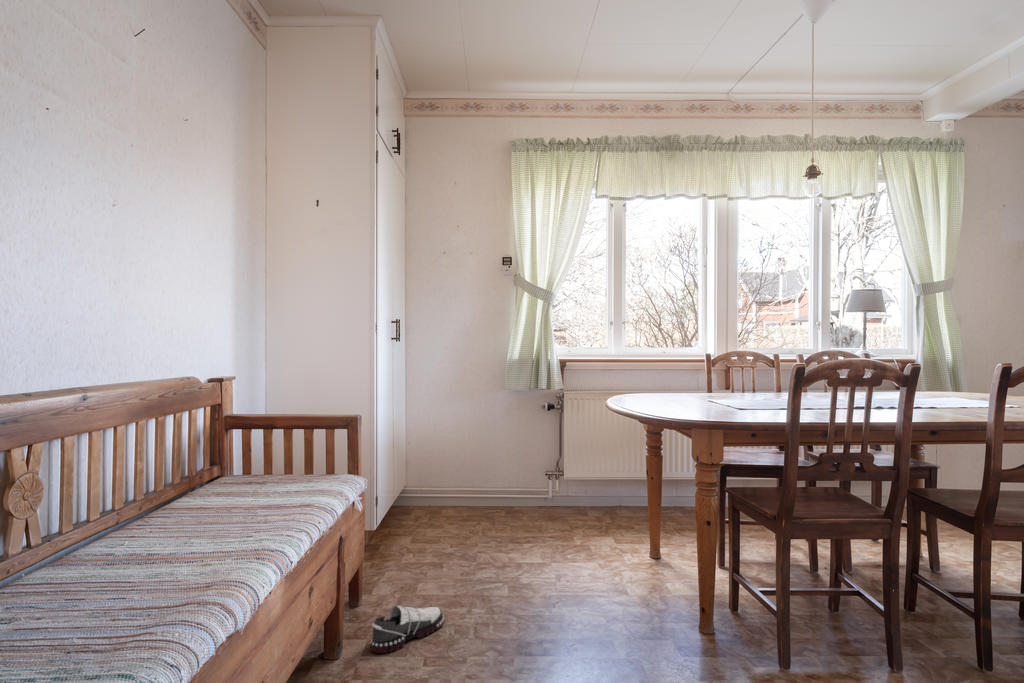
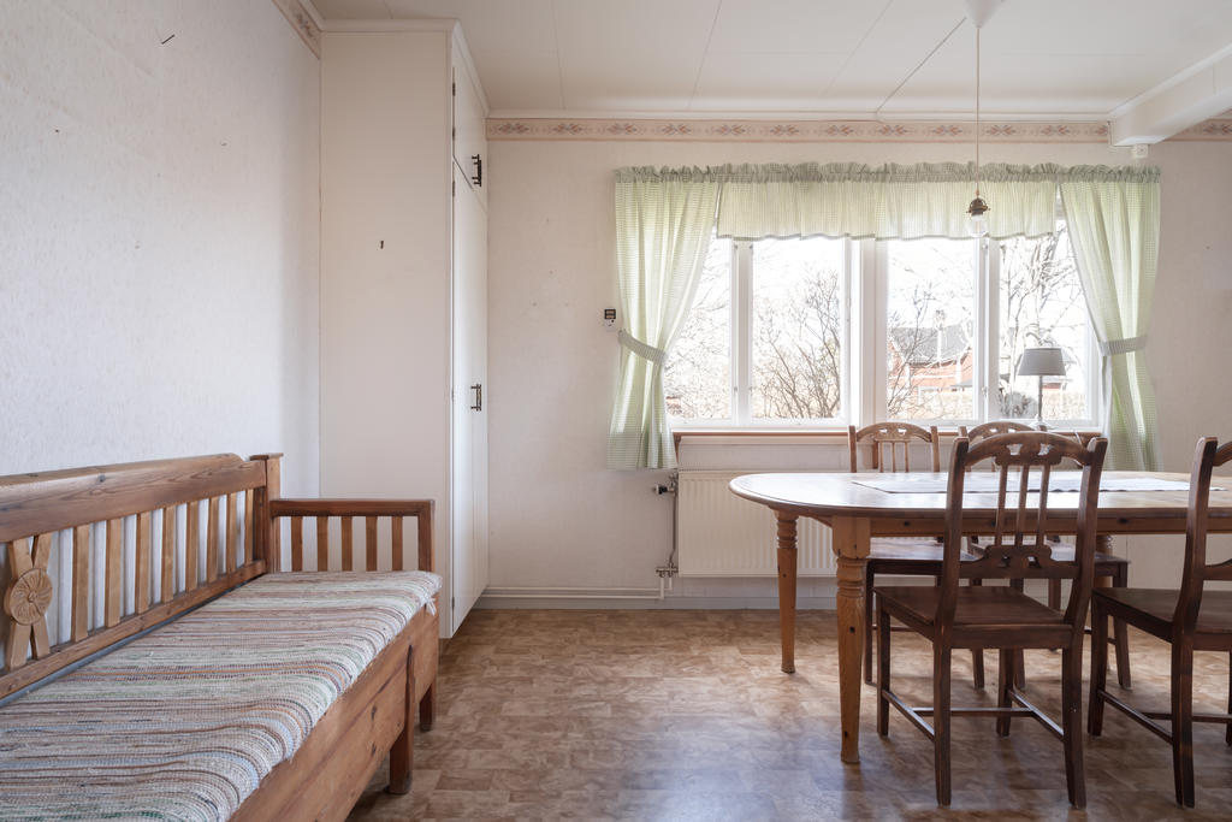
- shoe [369,605,445,654]
